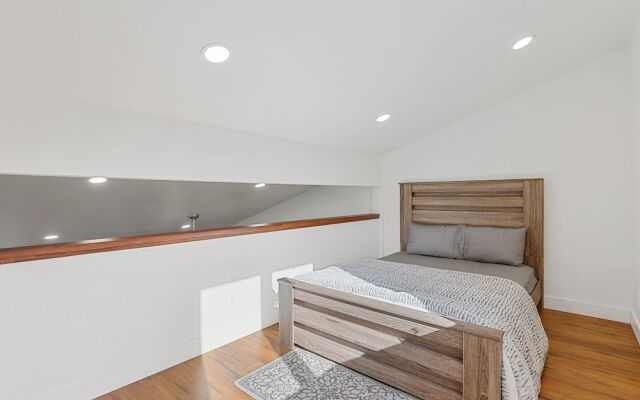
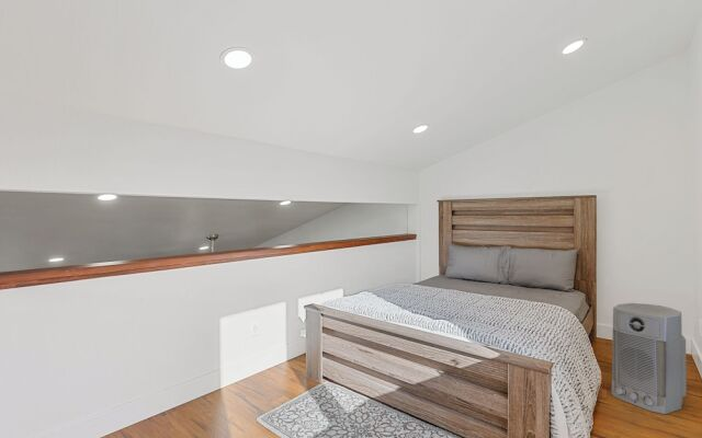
+ air purifier [610,302,688,415]
